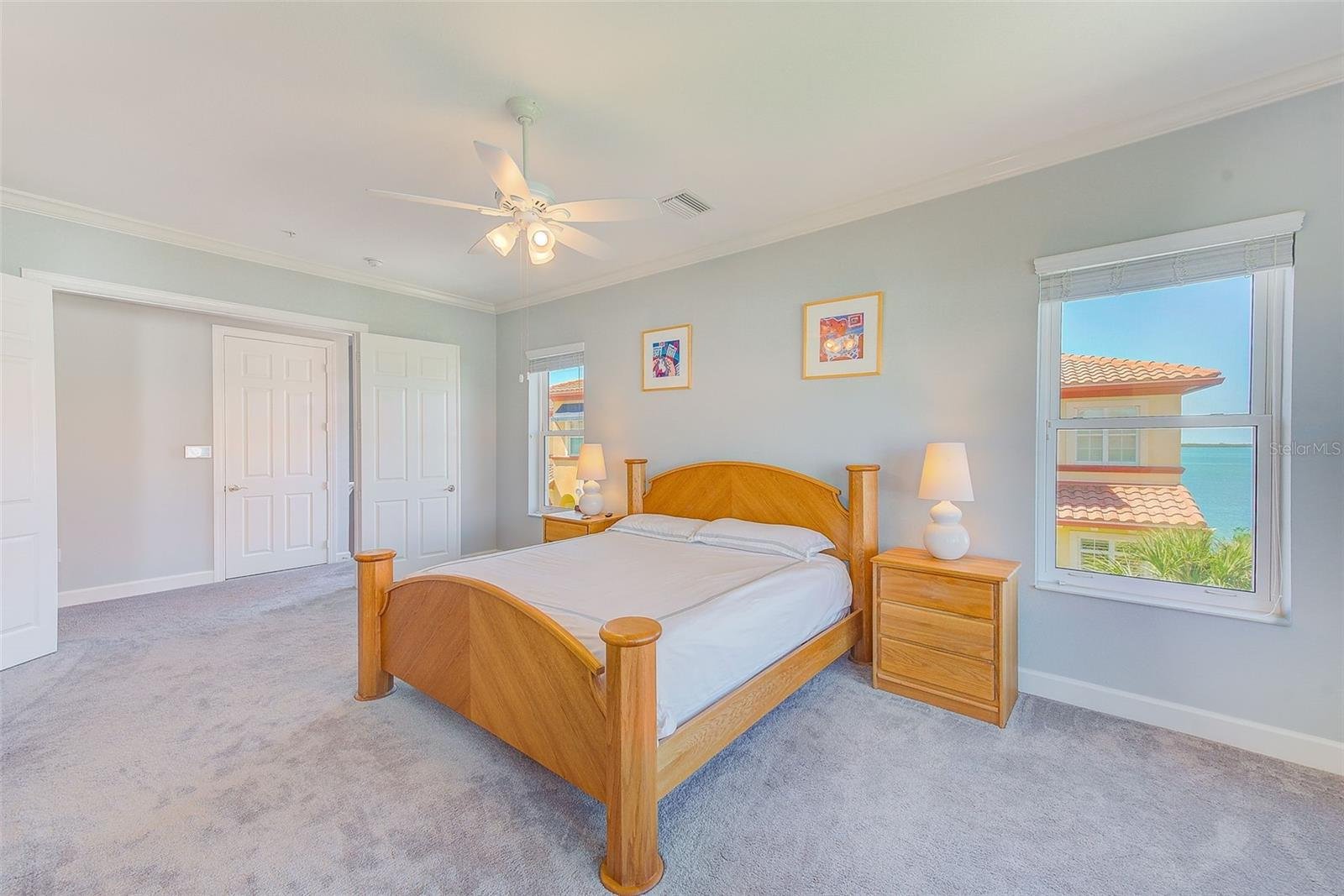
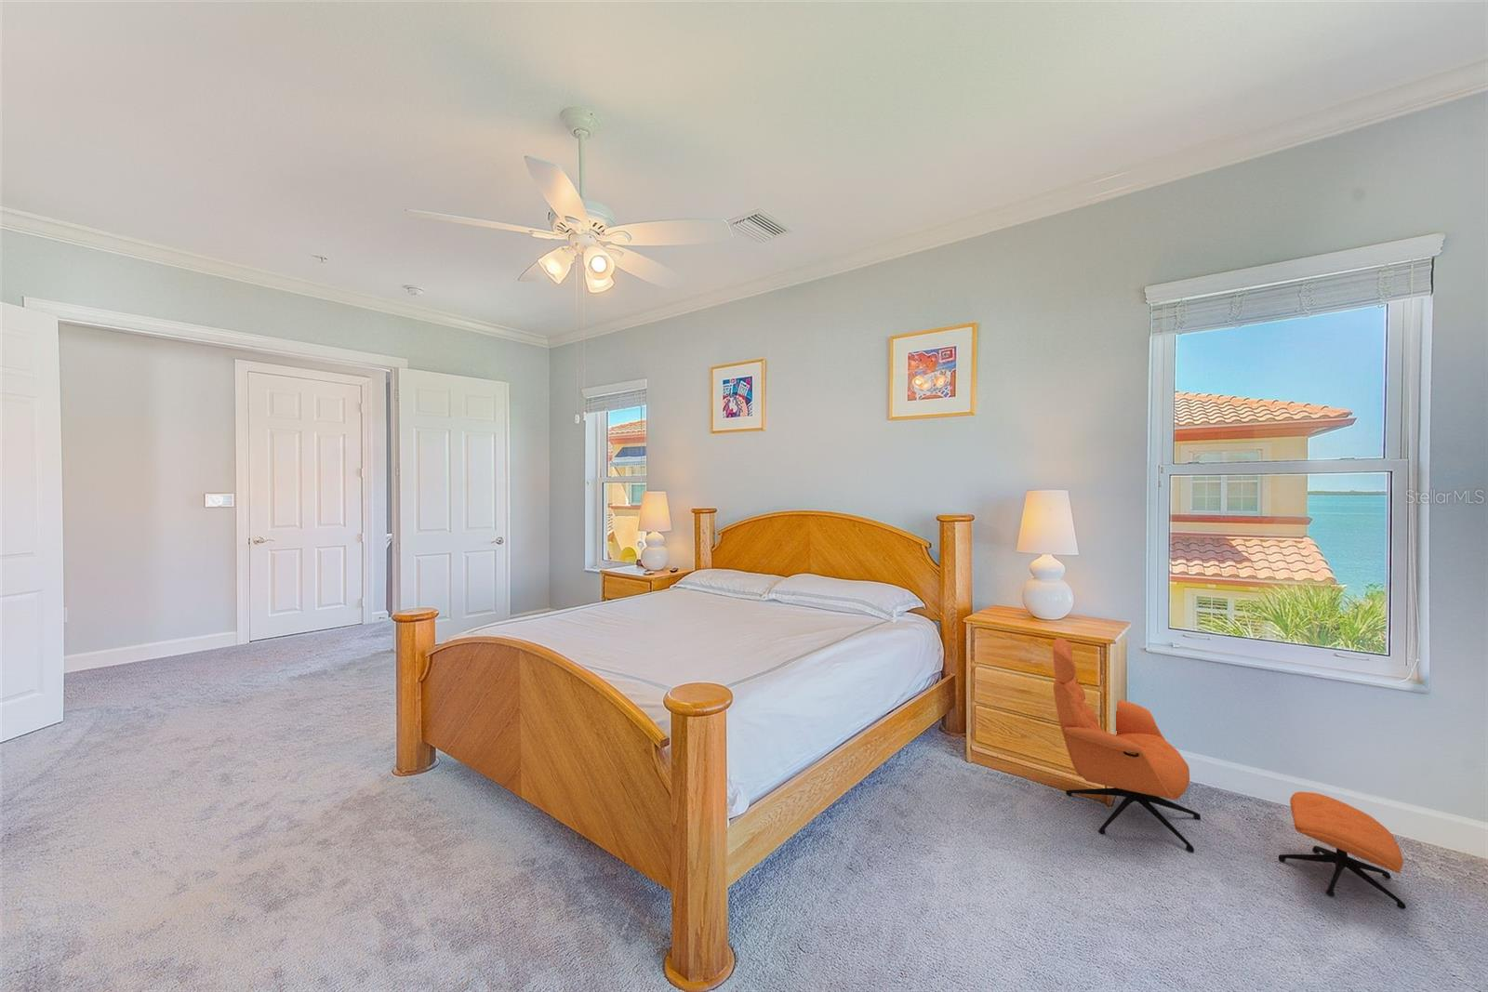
+ armchair [1052,638,1407,910]
